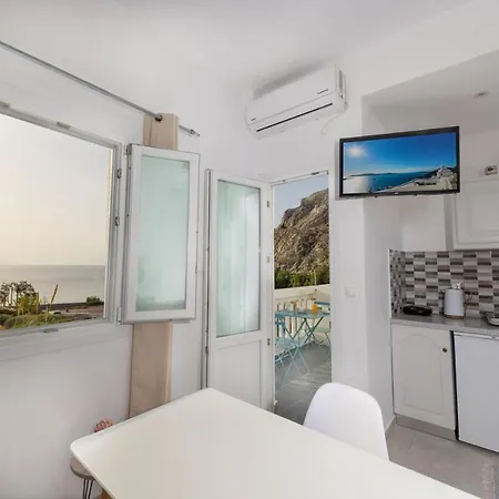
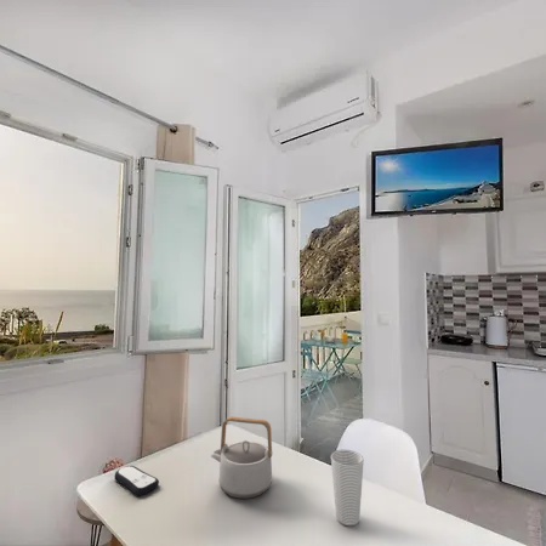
+ remote control [113,465,160,496]
+ cup [330,449,365,527]
+ teapot [210,415,273,500]
